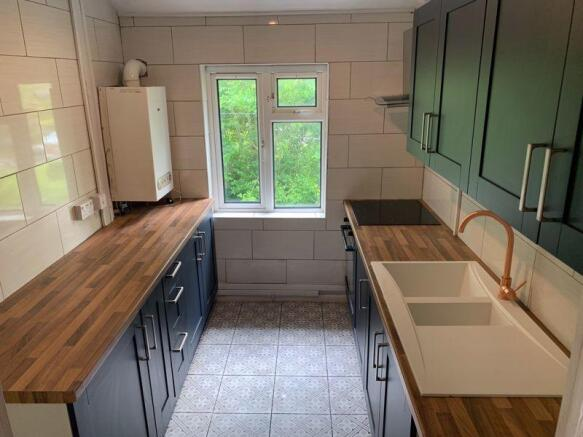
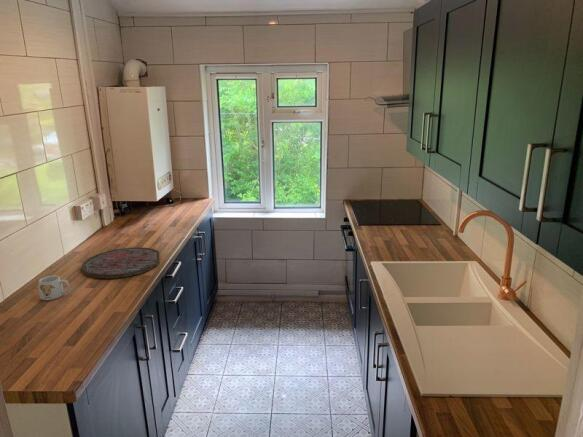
+ mug [37,274,71,301]
+ cutting board [81,246,161,279]
